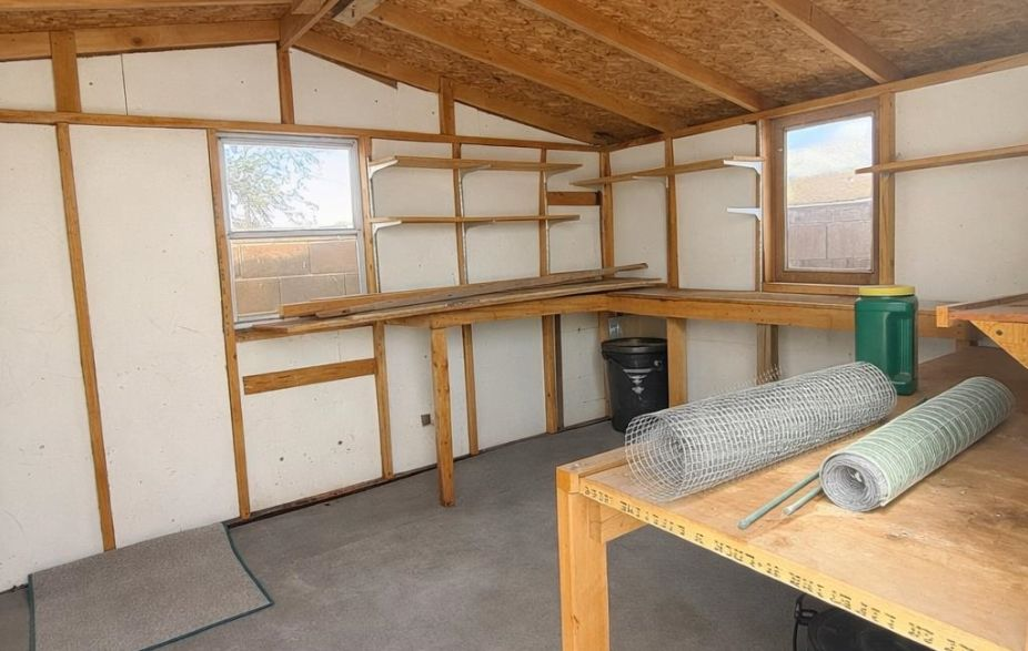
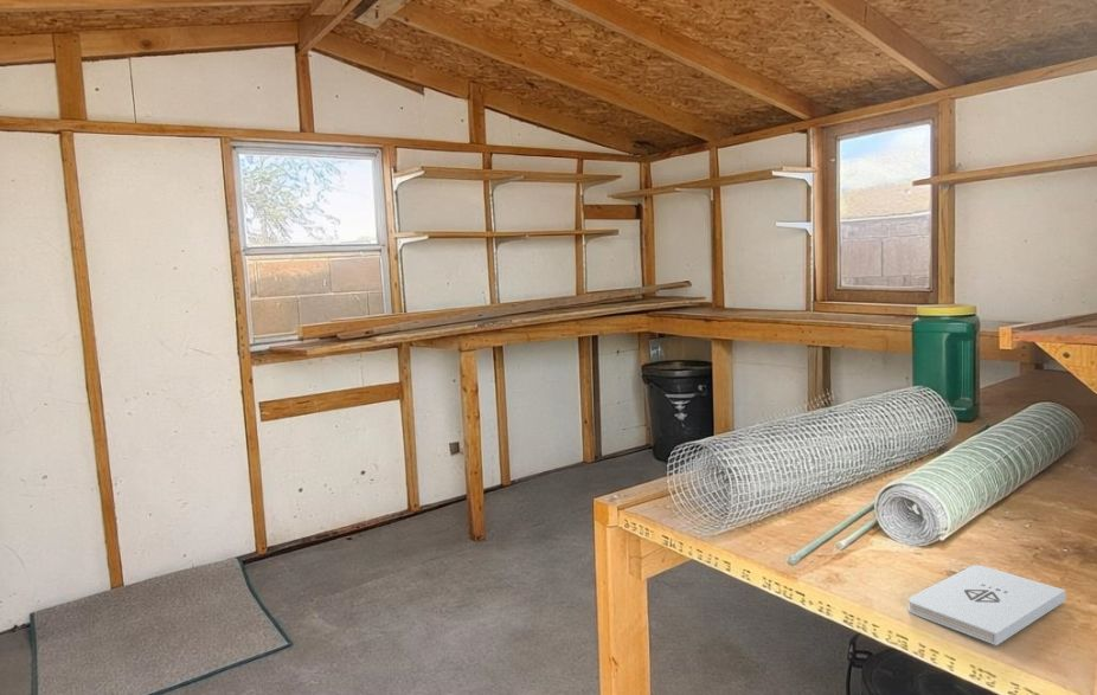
+ notepad [907,564,1066,646]
